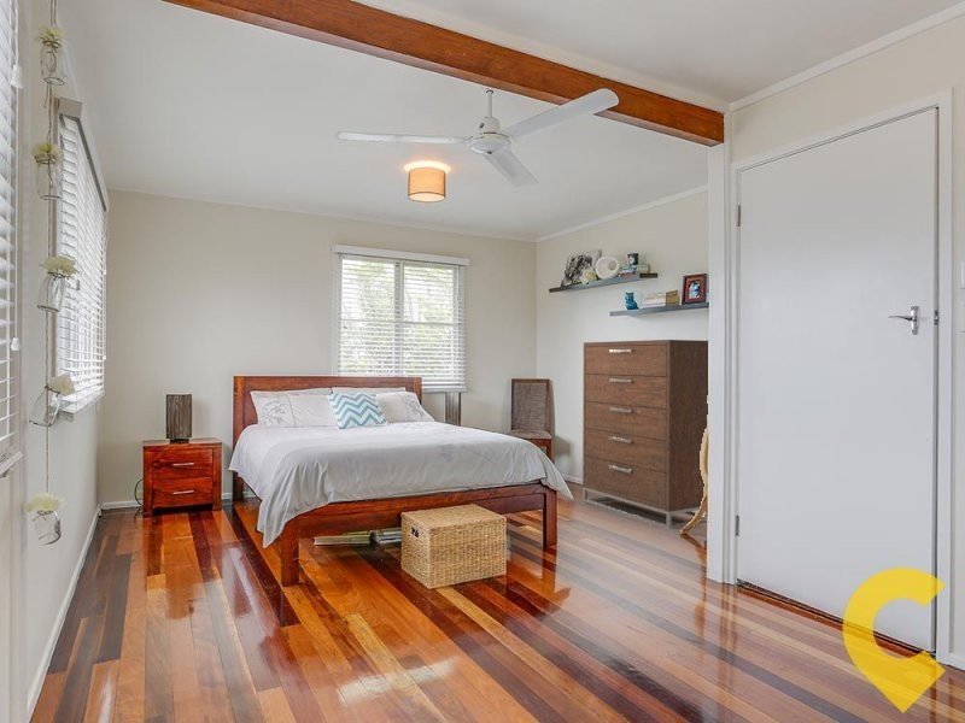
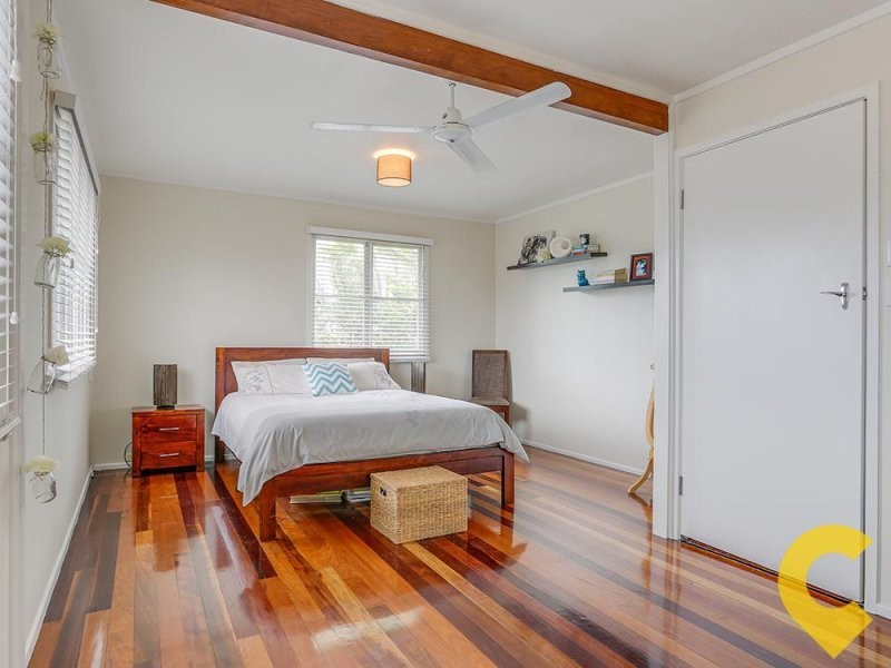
- dresser [581,339,709,530]
